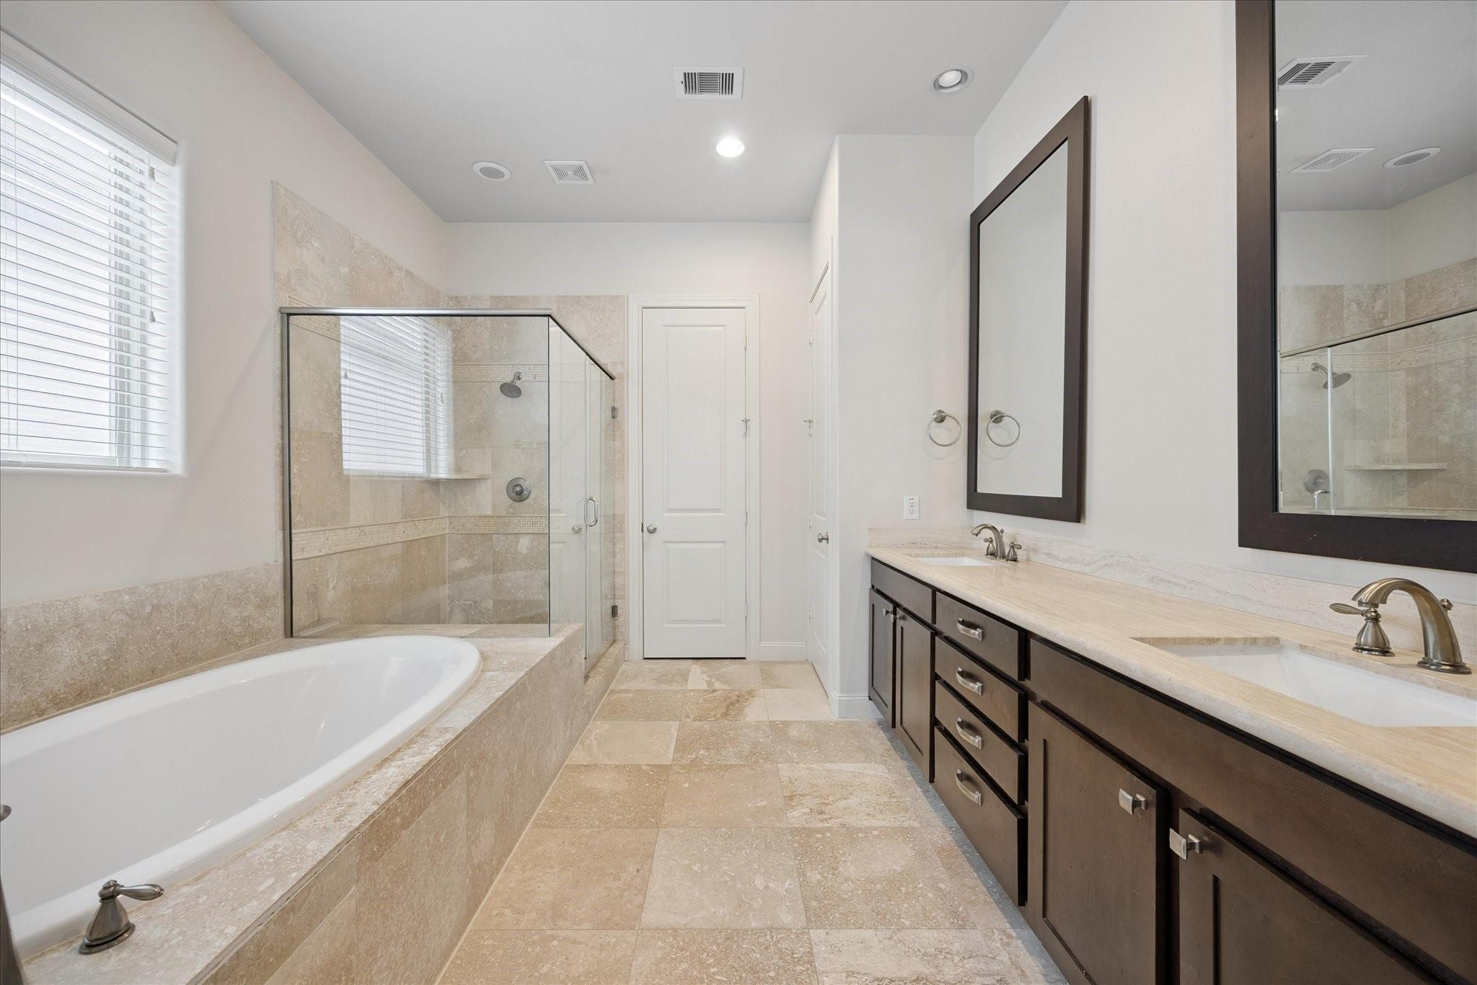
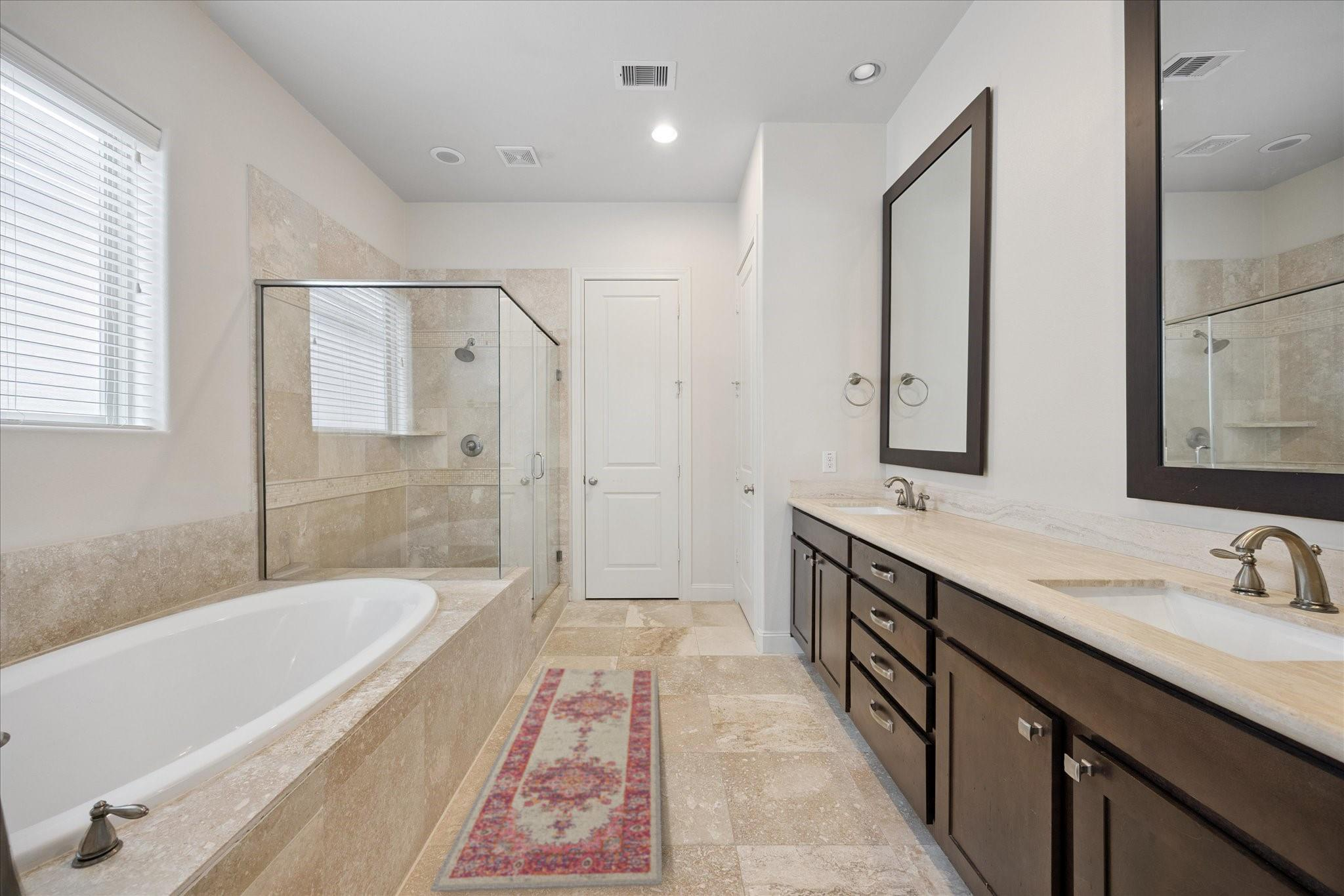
+ rug [430,661,663,892]
